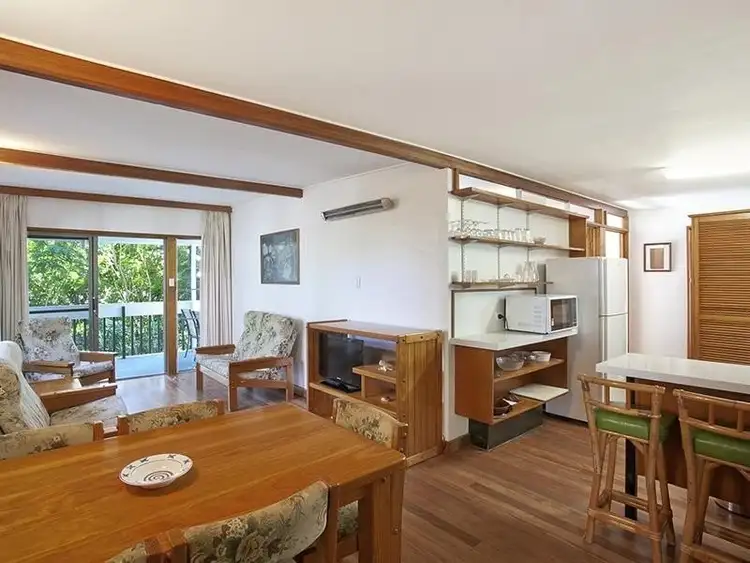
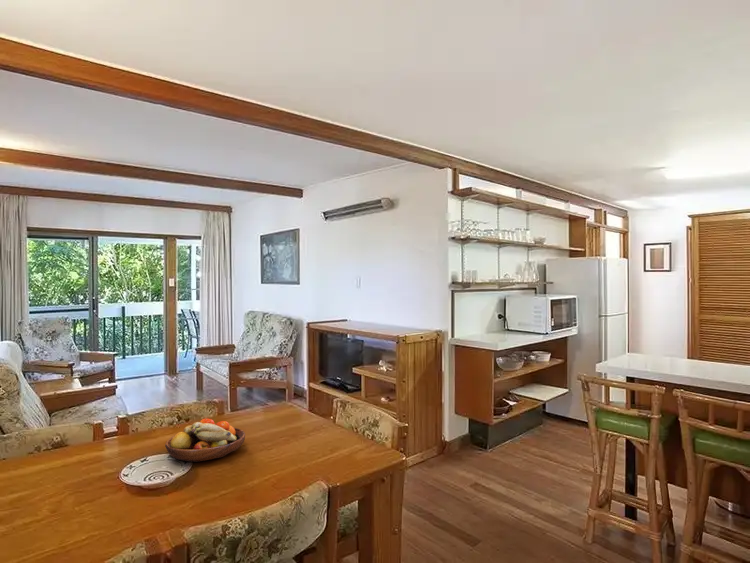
+ fruit bowl [164,418,246,463]
